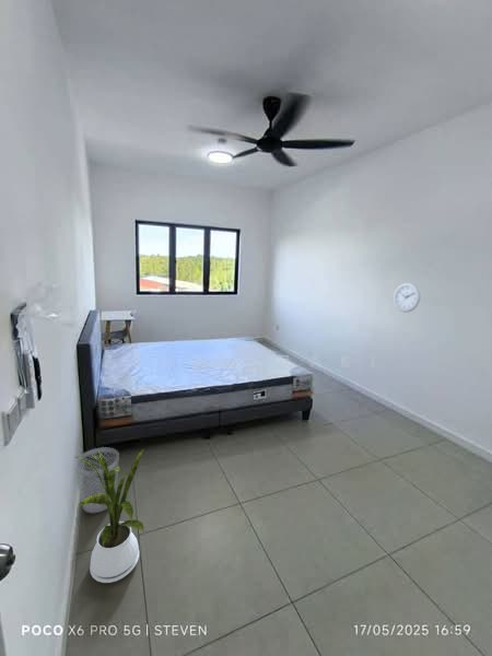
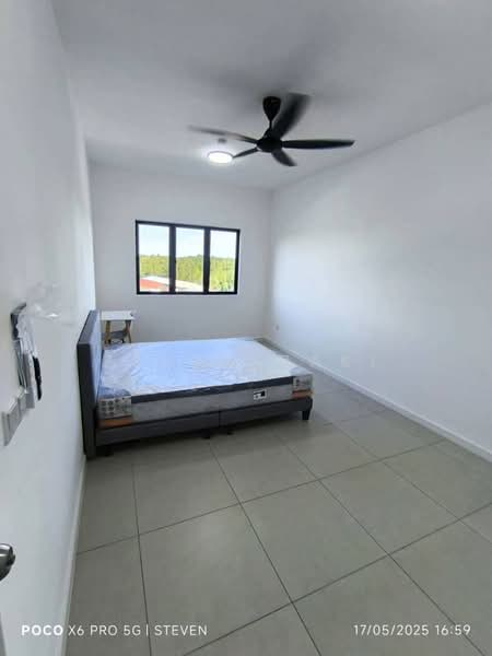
- wastebasket [74,446,120,514]
- house plant [75,447,145,584]
- wall clock [393,282,421,313]
